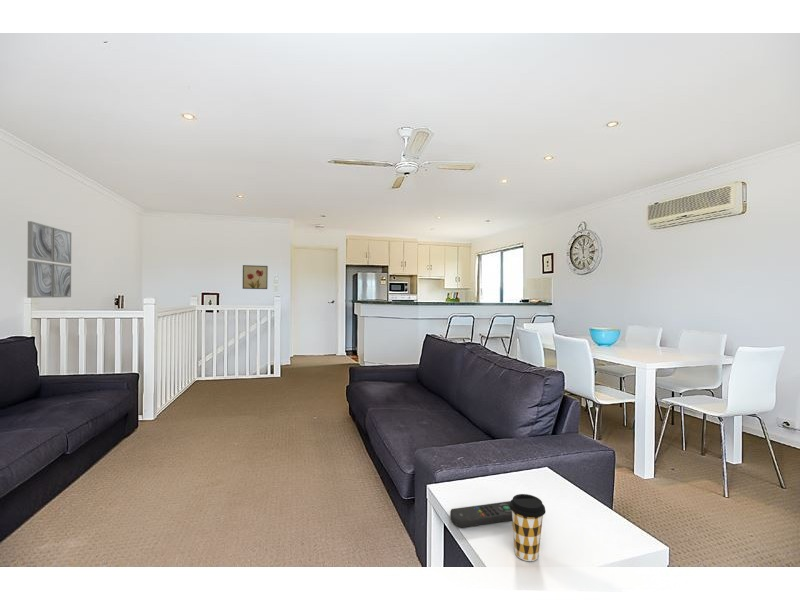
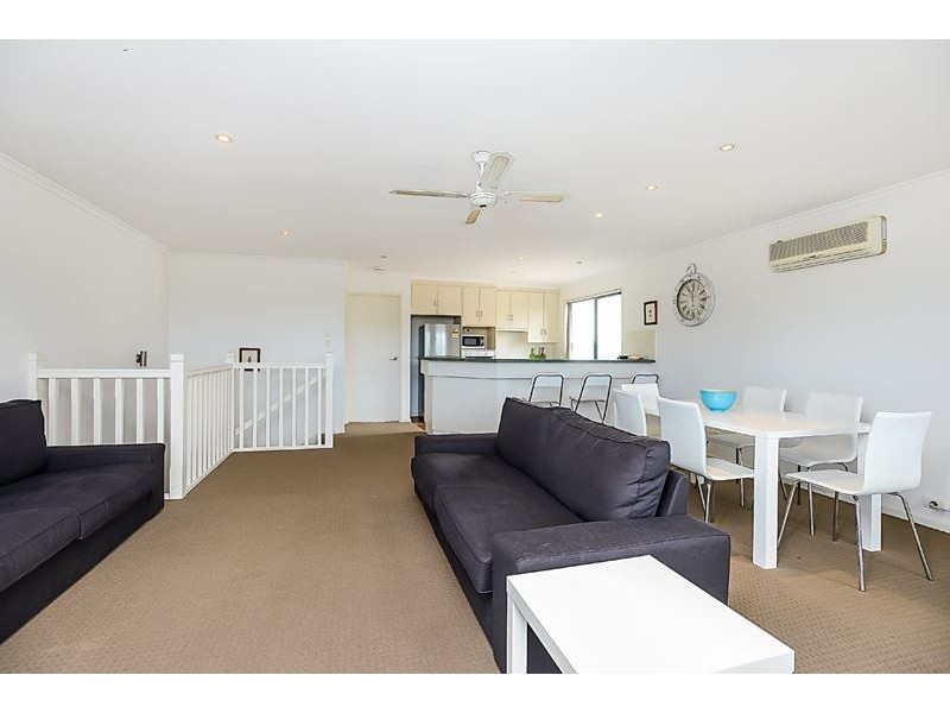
- wall art [242,264,269,290]
- coffee cup [509,493,547,562]
- remote control [449,500,513,528]
- wall art [26,220,72,299]
